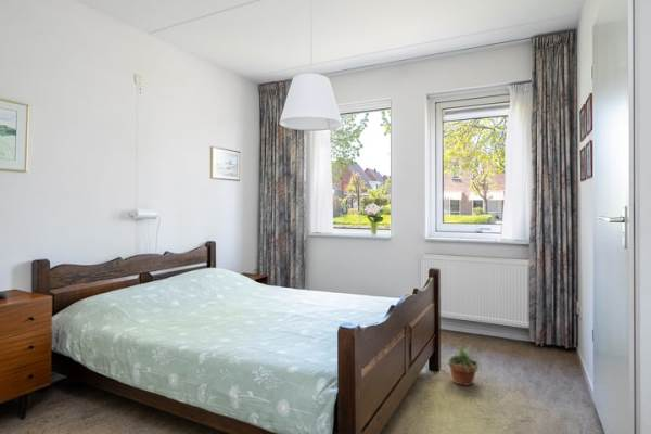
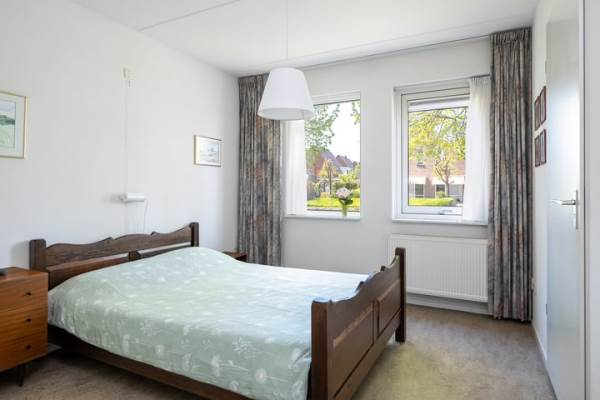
- potted plant [442,343,485,387]
